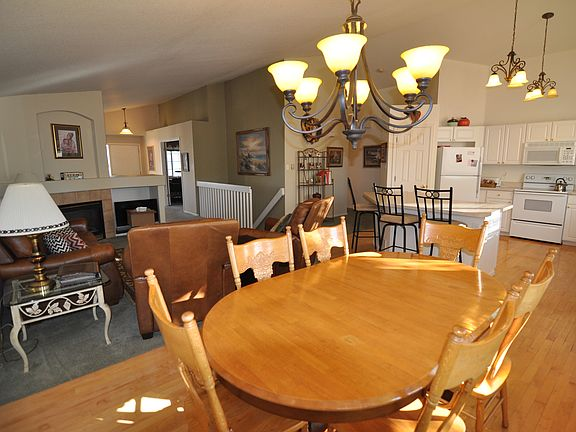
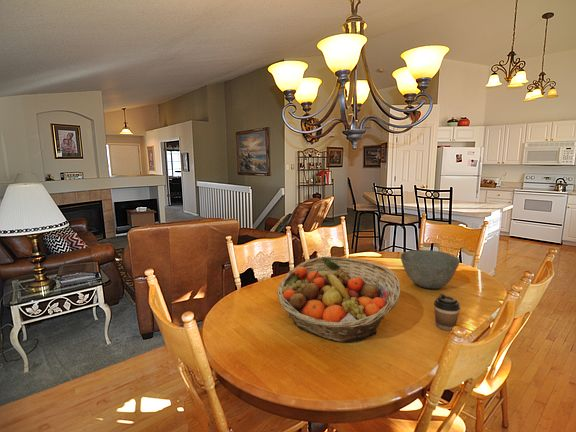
+ fruit basket [276,256,401,343]
+ coffee cup [433,293,461,332]
+ bowl [400,249,461,290]
